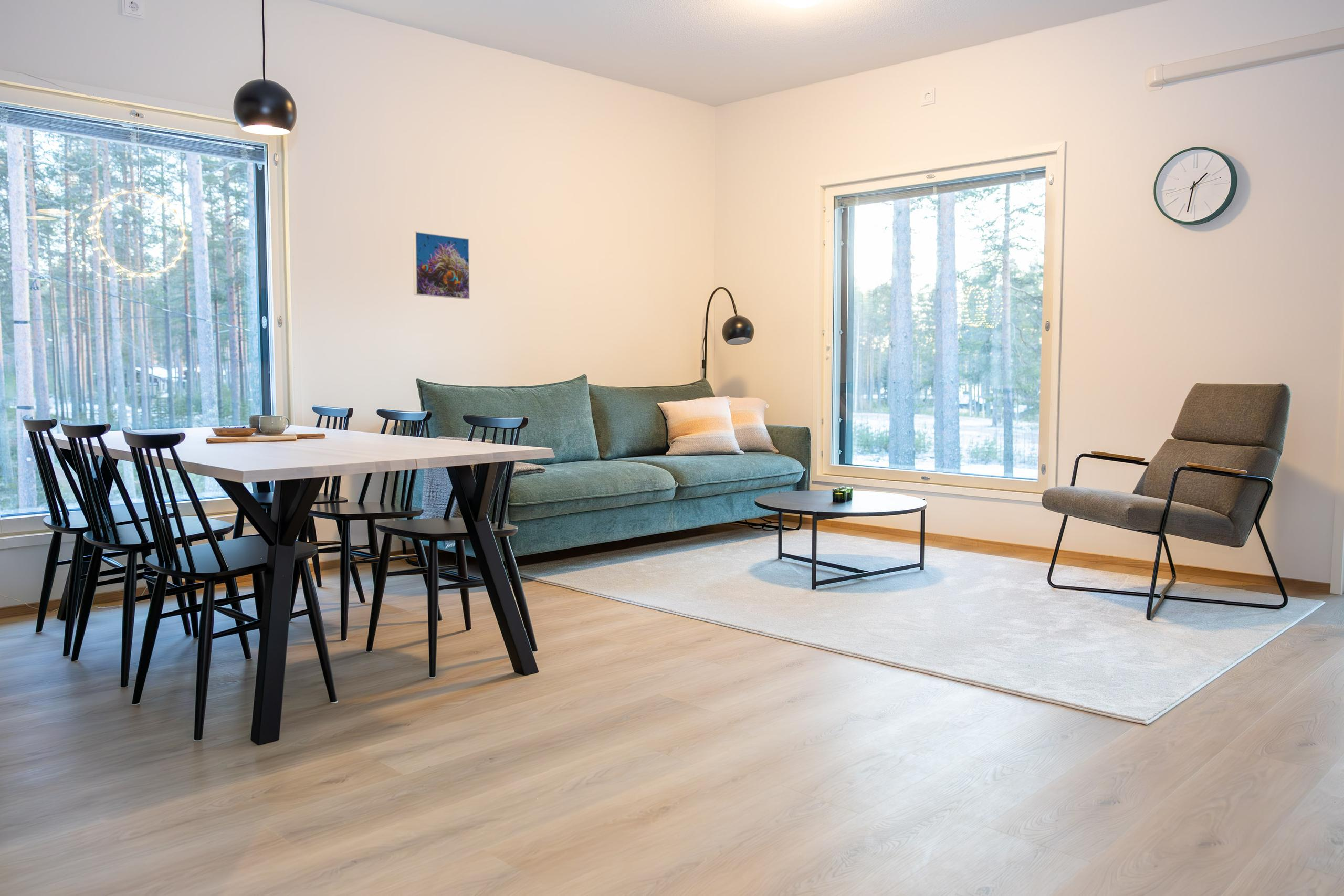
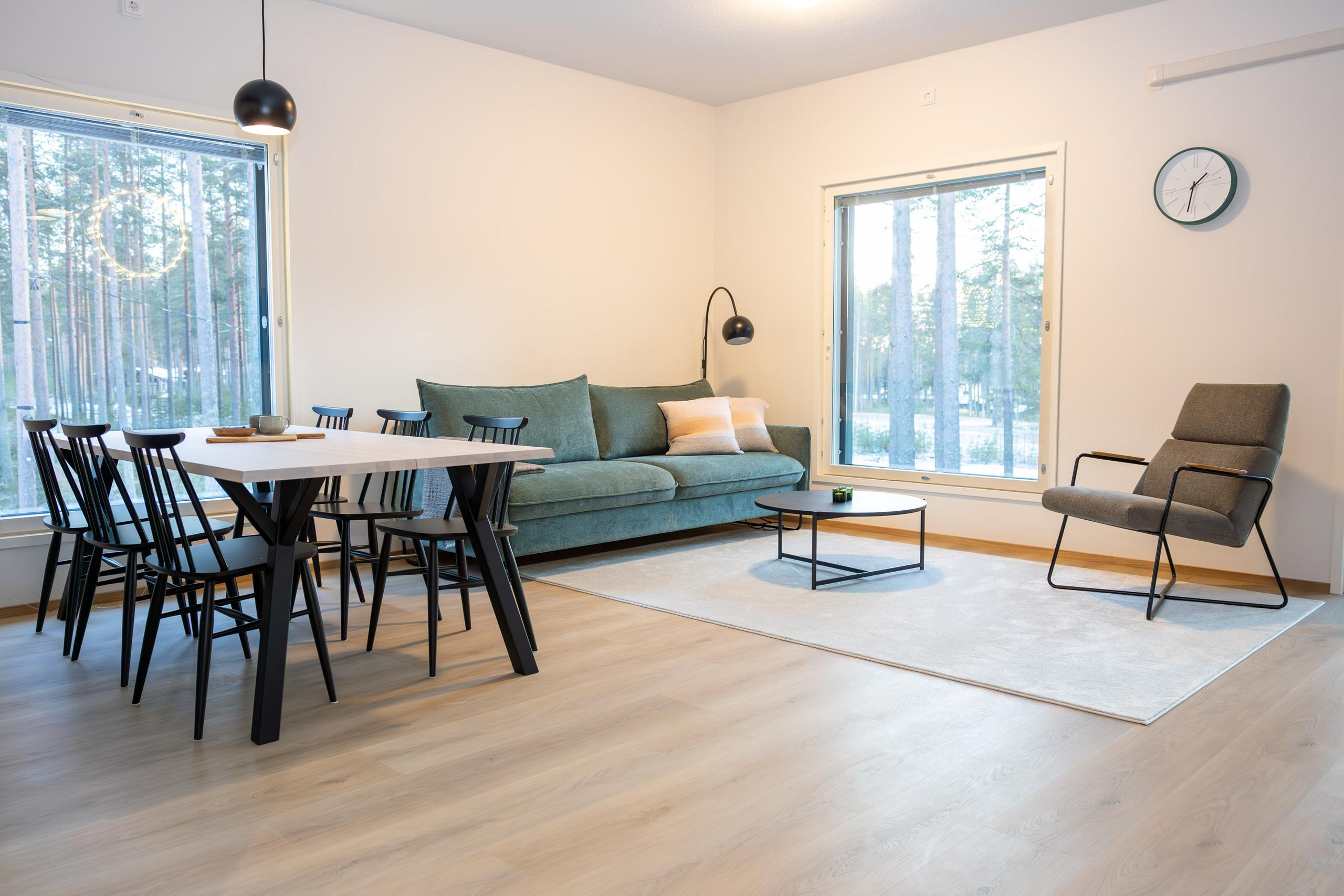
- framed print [412,231,470,300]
